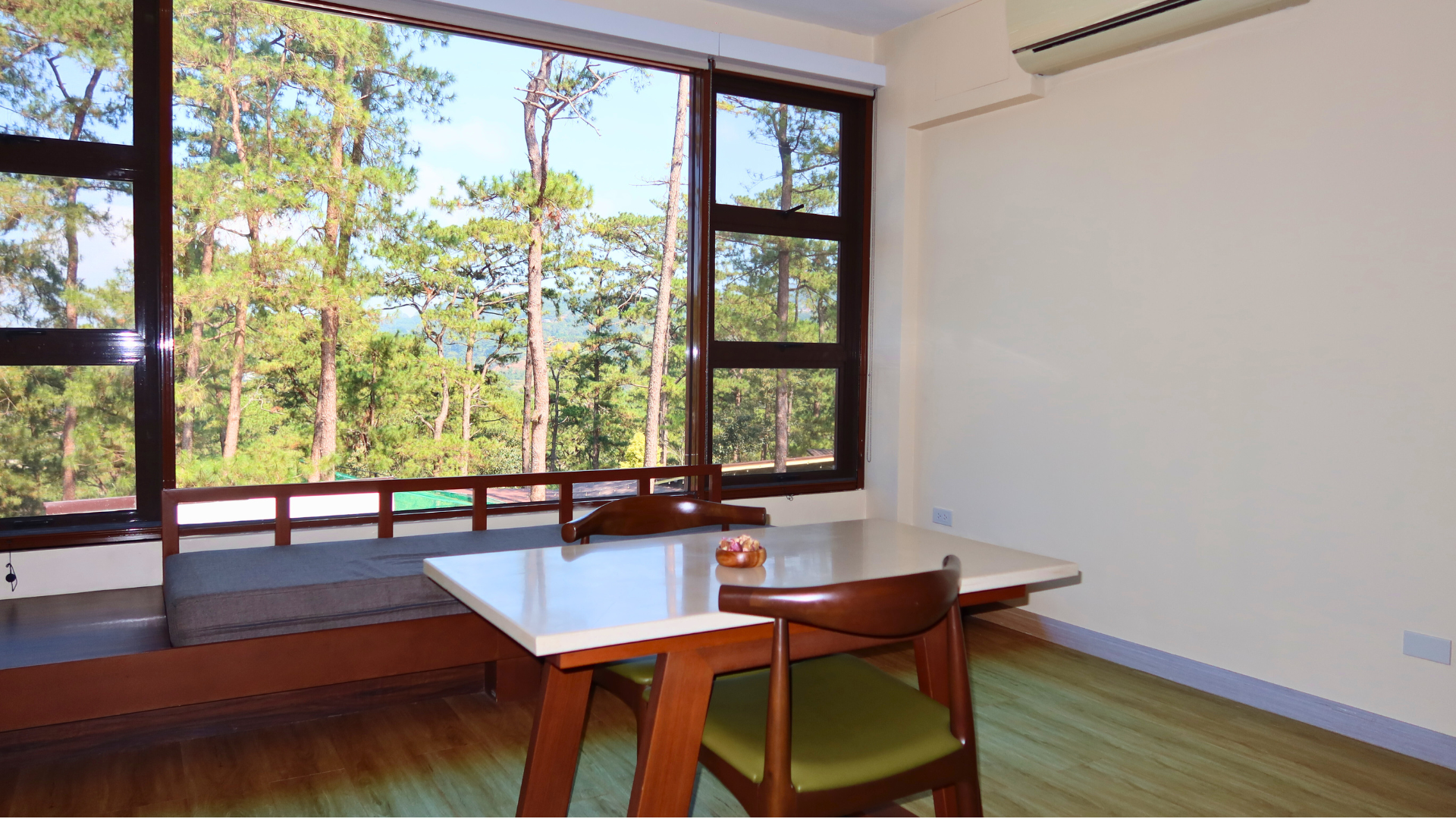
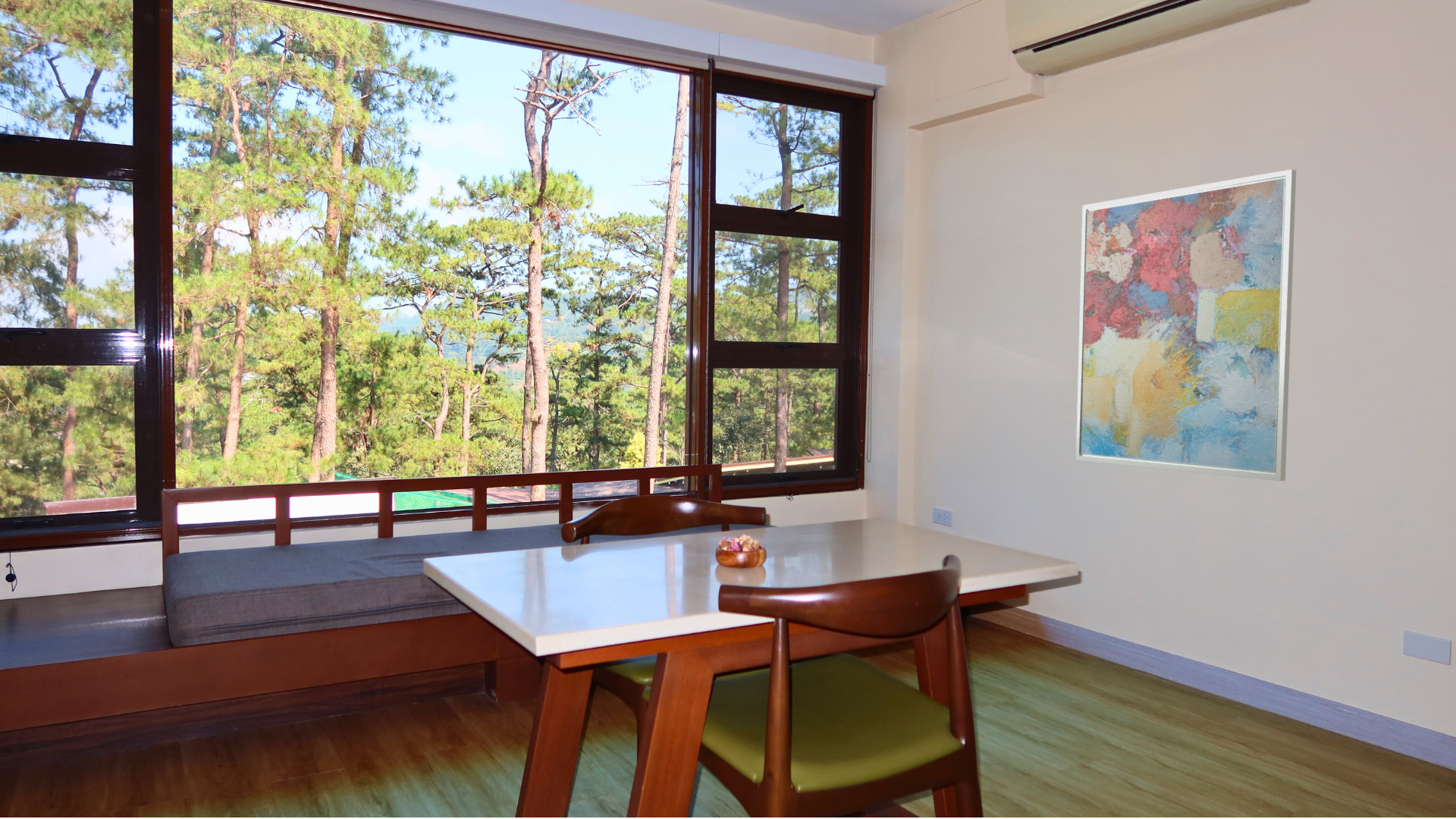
+ wall art [1075,168,1297,482]
